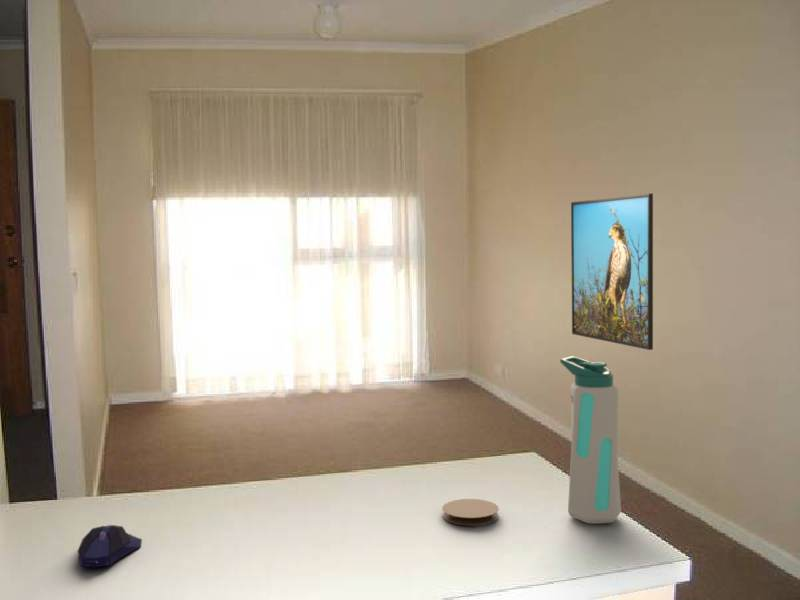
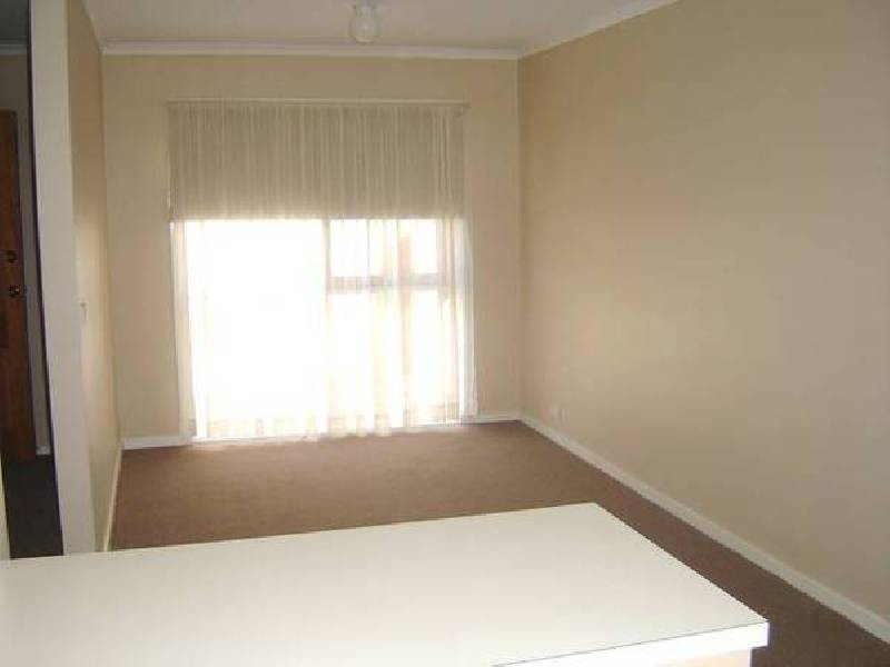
- water bottle [559,355,622,525]
- computer mouse [77,524,143,569]
- coaster [441,498,500,527]
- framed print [570,192,654,351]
